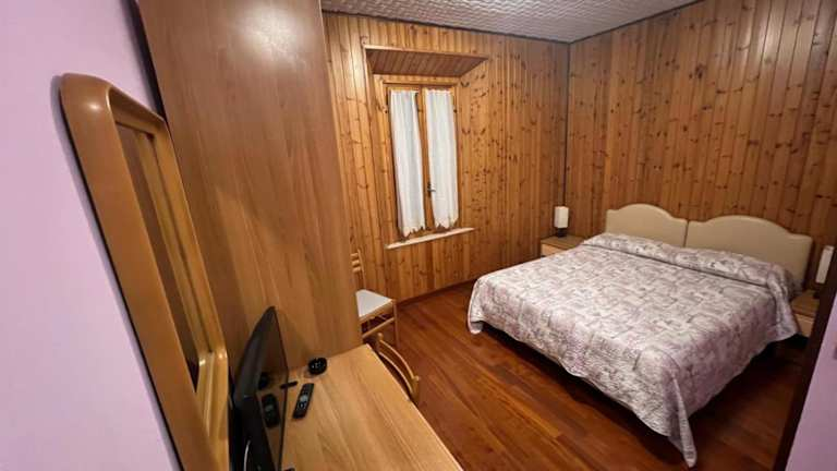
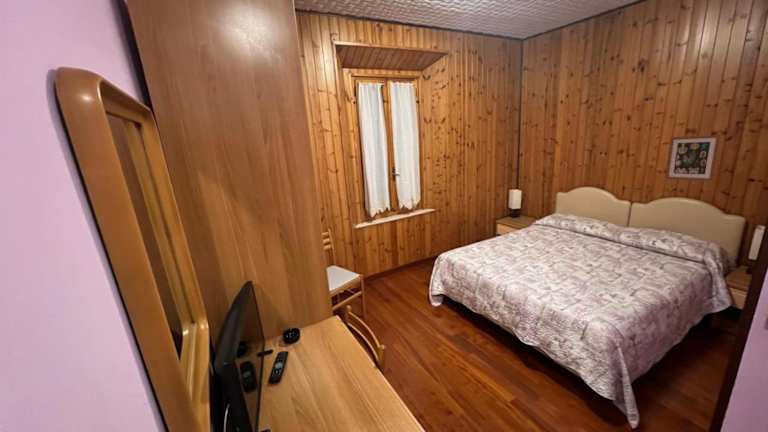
+ wall art [664,134,722,182]
